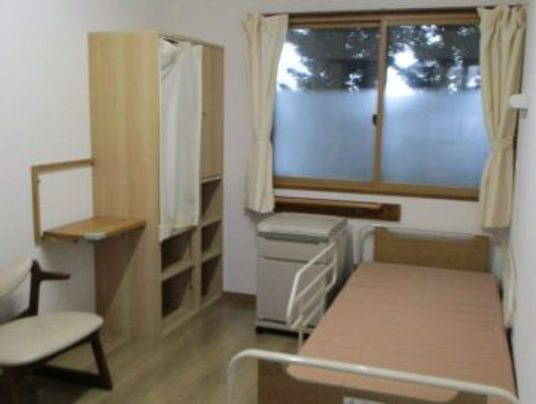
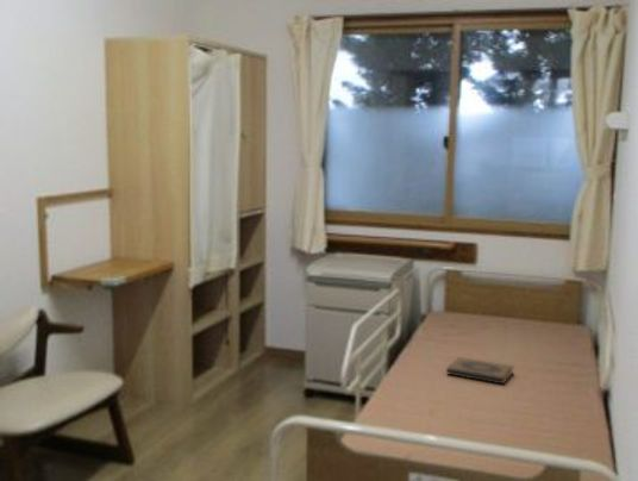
+ hardback book [445,356,514,386]
